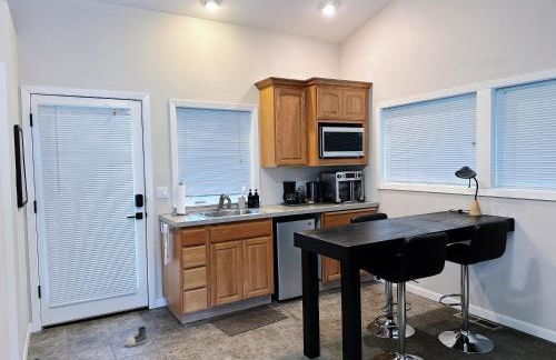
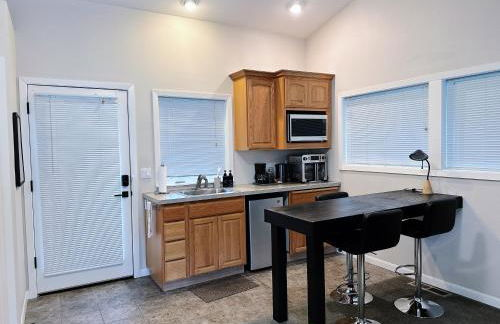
- shoe [125,326,149,348]
